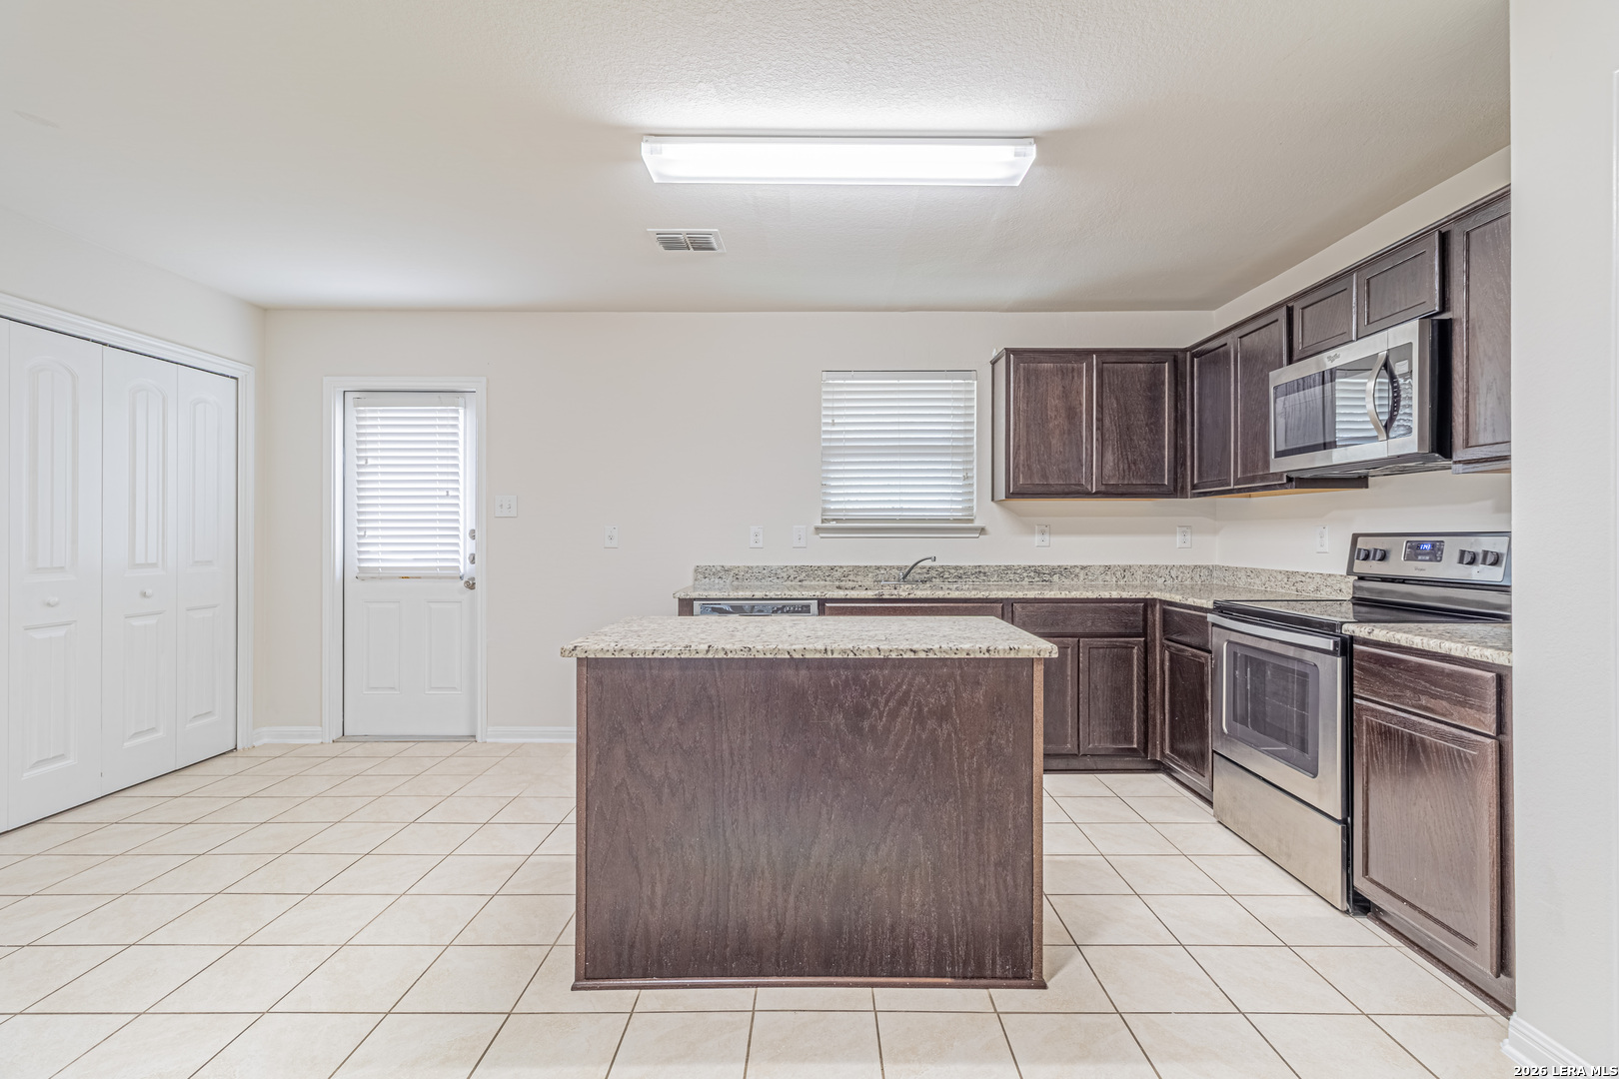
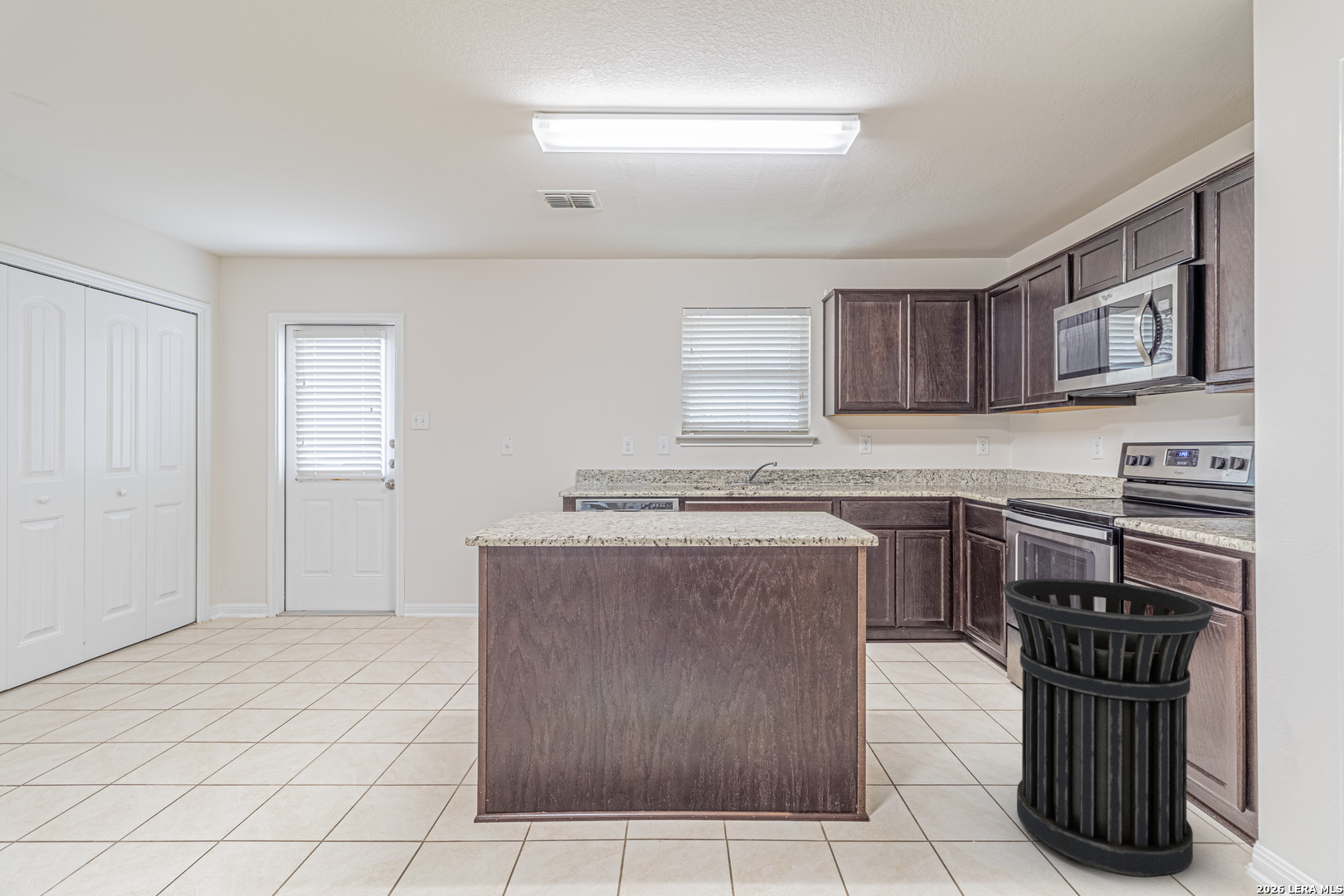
+ trash can [1001,577,1215,879]
